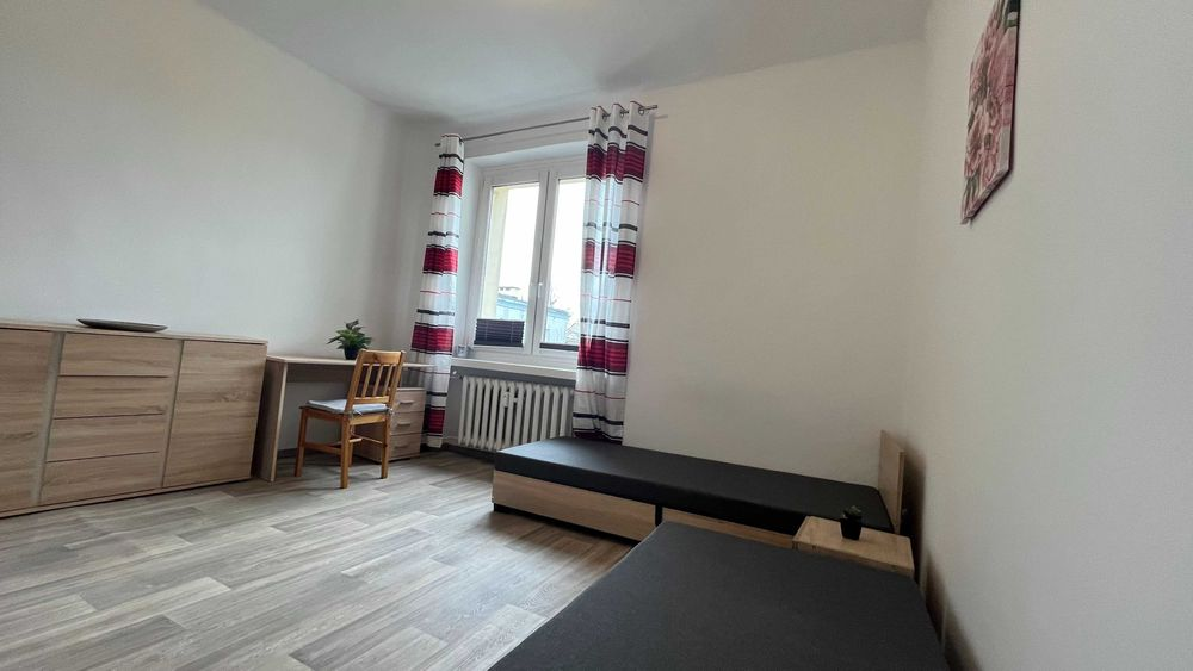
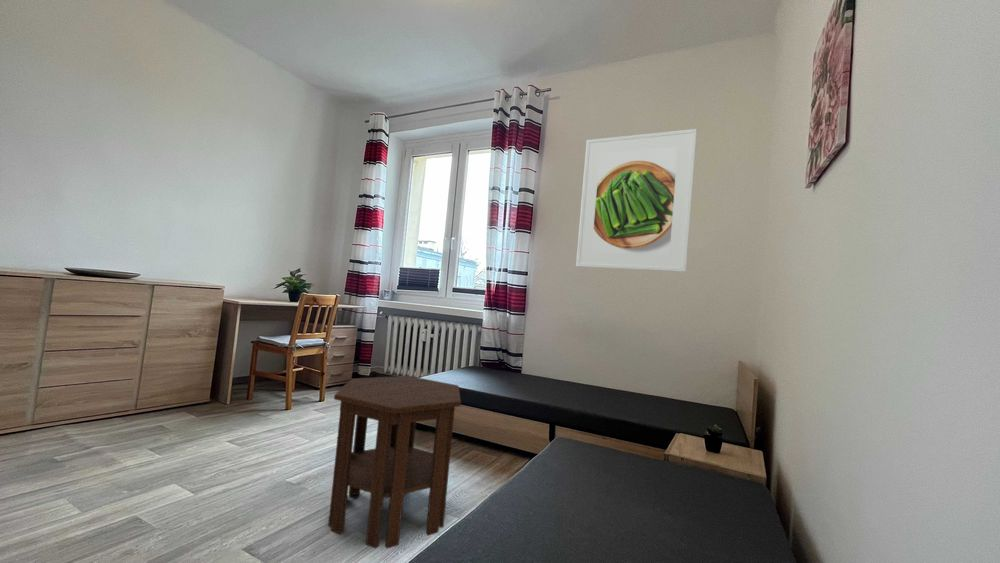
+ side table [327,375,462,550]
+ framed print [575,128,698,273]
